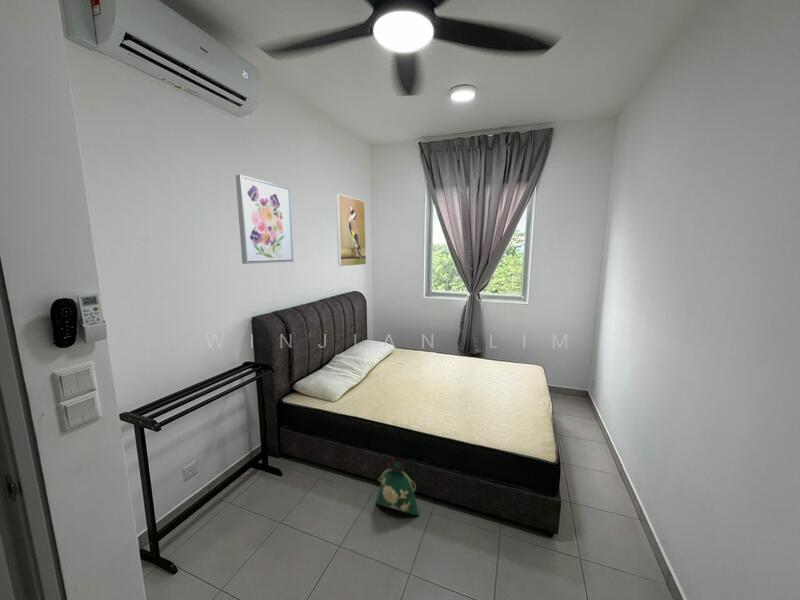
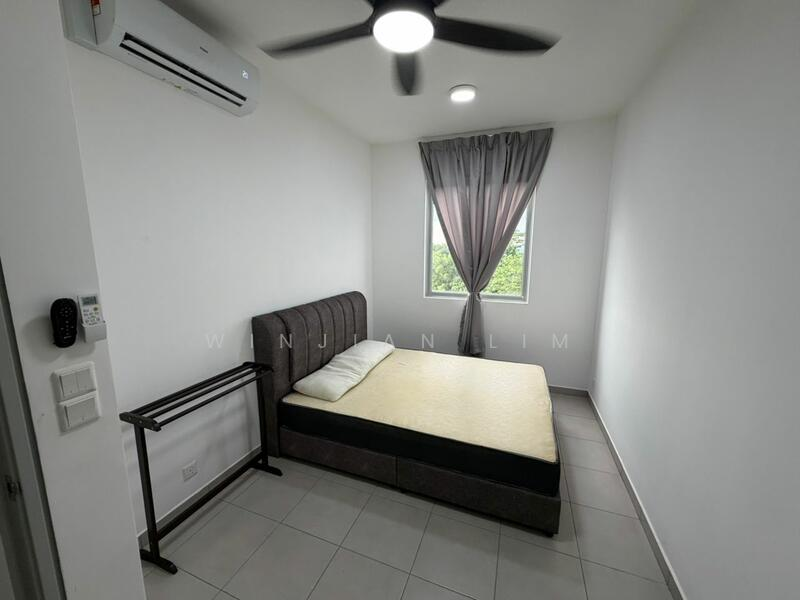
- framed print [335,193,367,268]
- bag [375,457,420,516]
- wall art [235,174,294,265]
